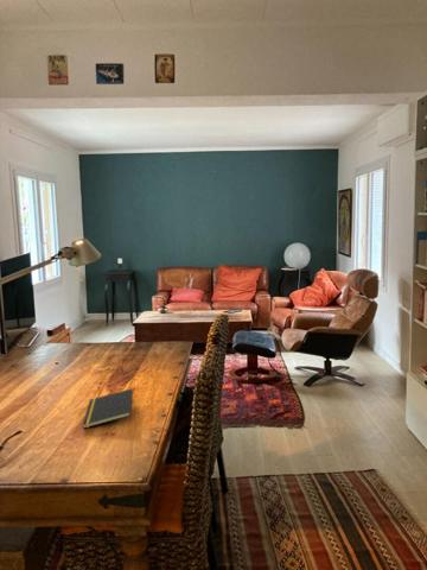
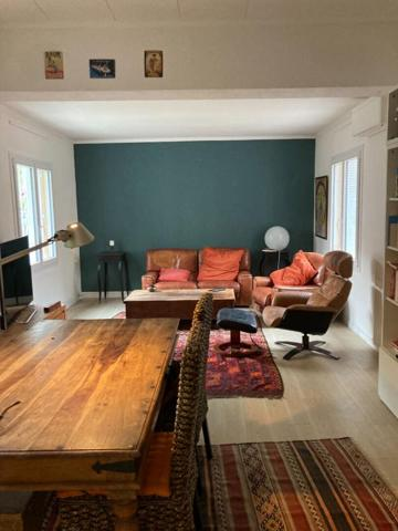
- notepad [81,387,134,430]
